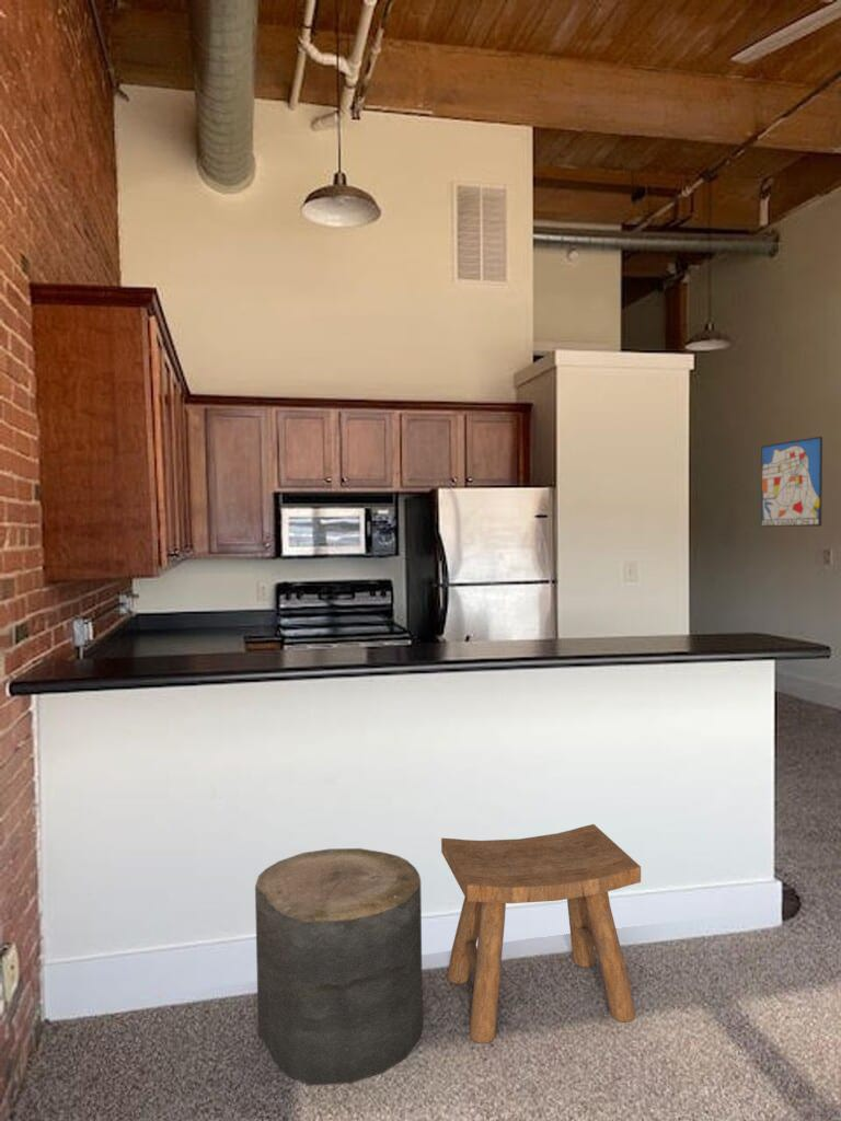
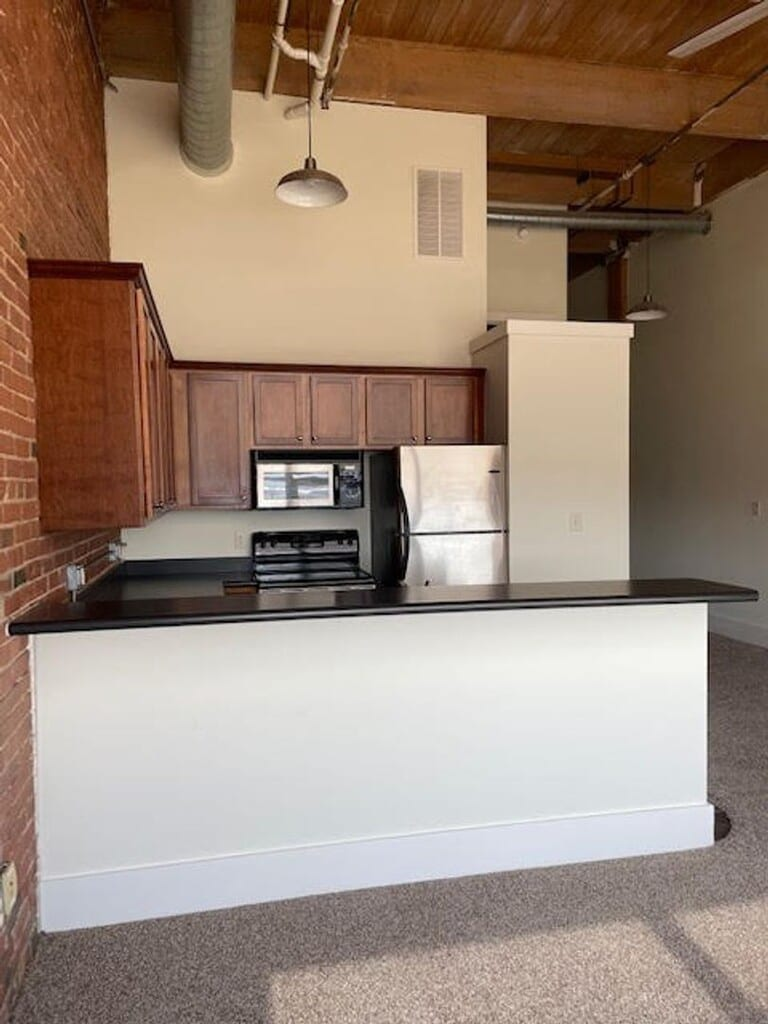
- wall art [760,436,823,528]
- stool [440,823,642,1043]
- stool [254,847,424,1086]
